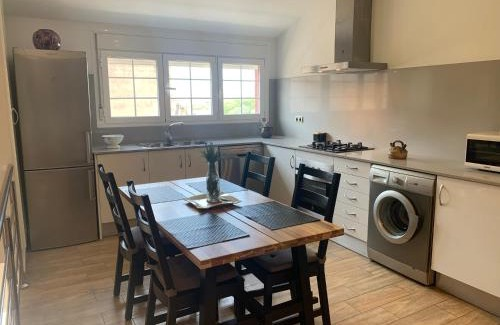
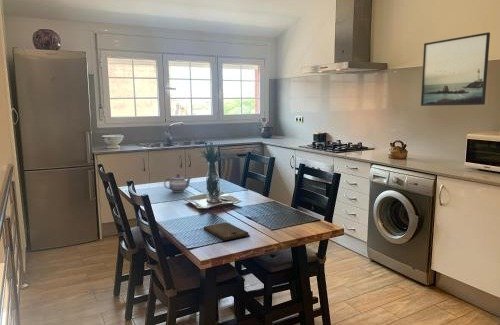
+ cutting board [203,221,249,241]
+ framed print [420,31,491,107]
+ teapot [163,173,192,193]
